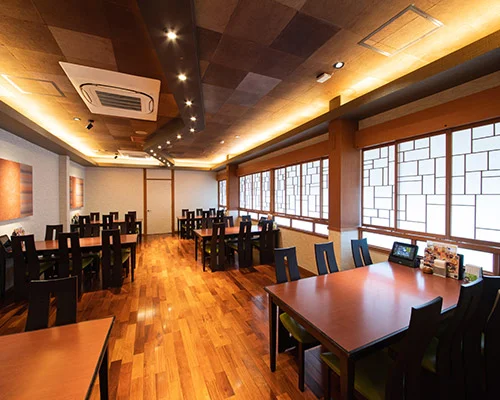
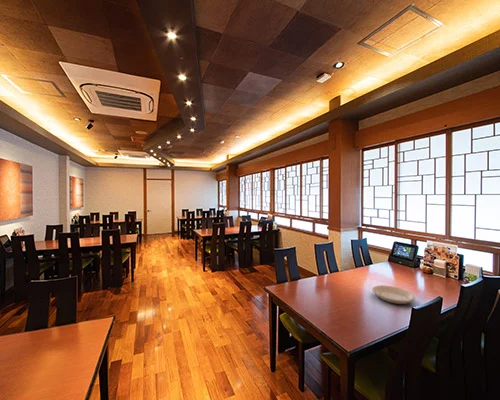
+ plate [371,284,416,305]
